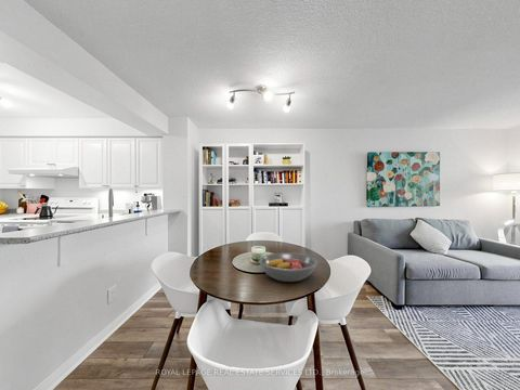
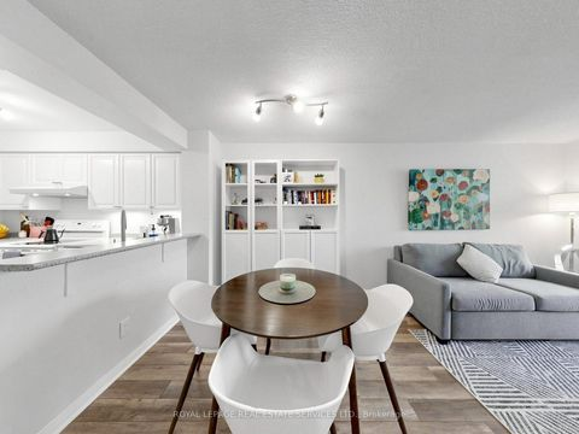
- fruit bowl [258,251,318,283]
